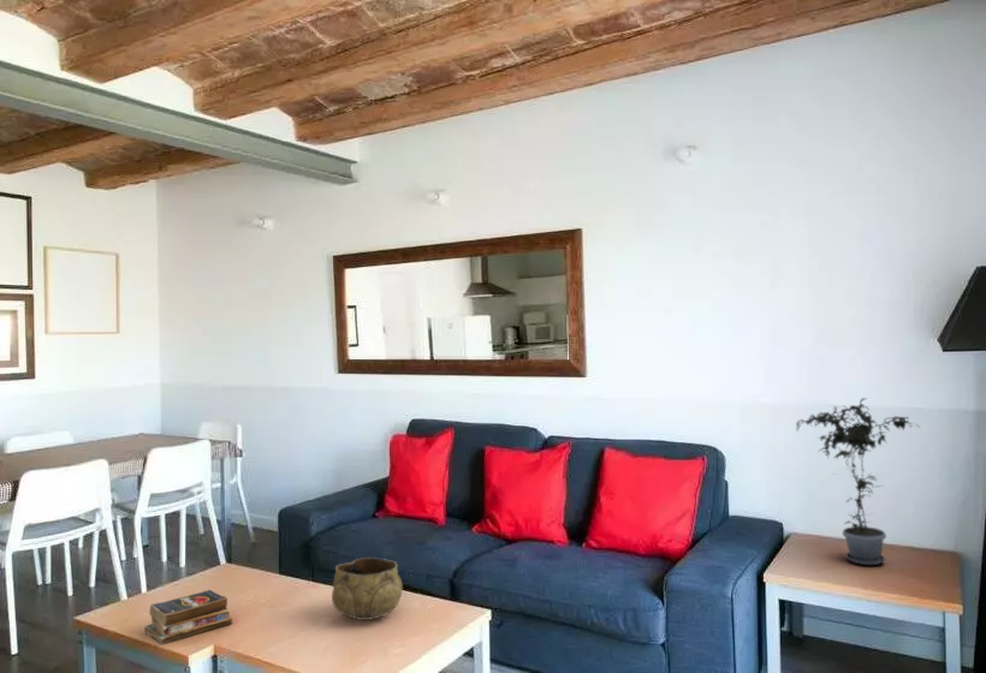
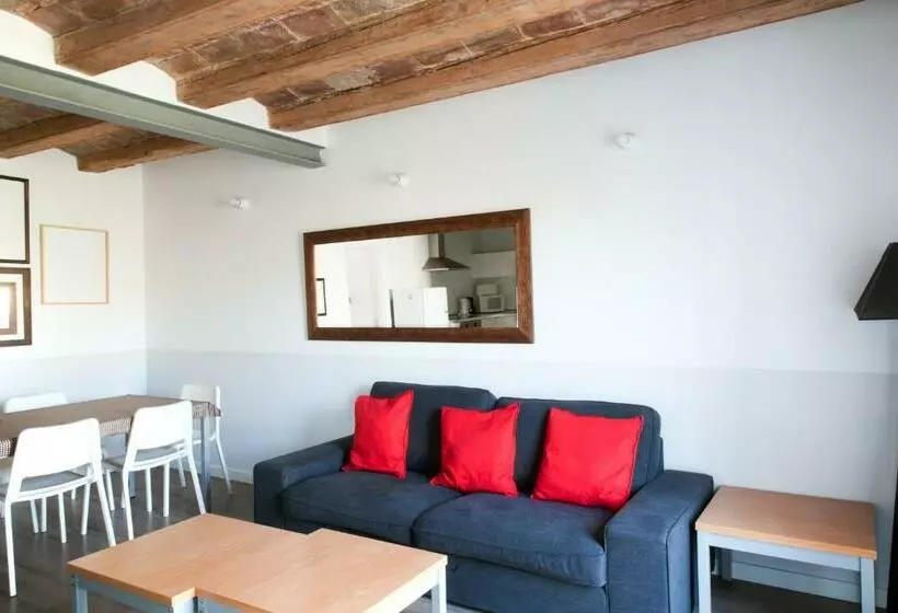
- potted plant [795,397,920,566]
- books [143,589,234,644]
- decorative bowl [331,556,404,621]
